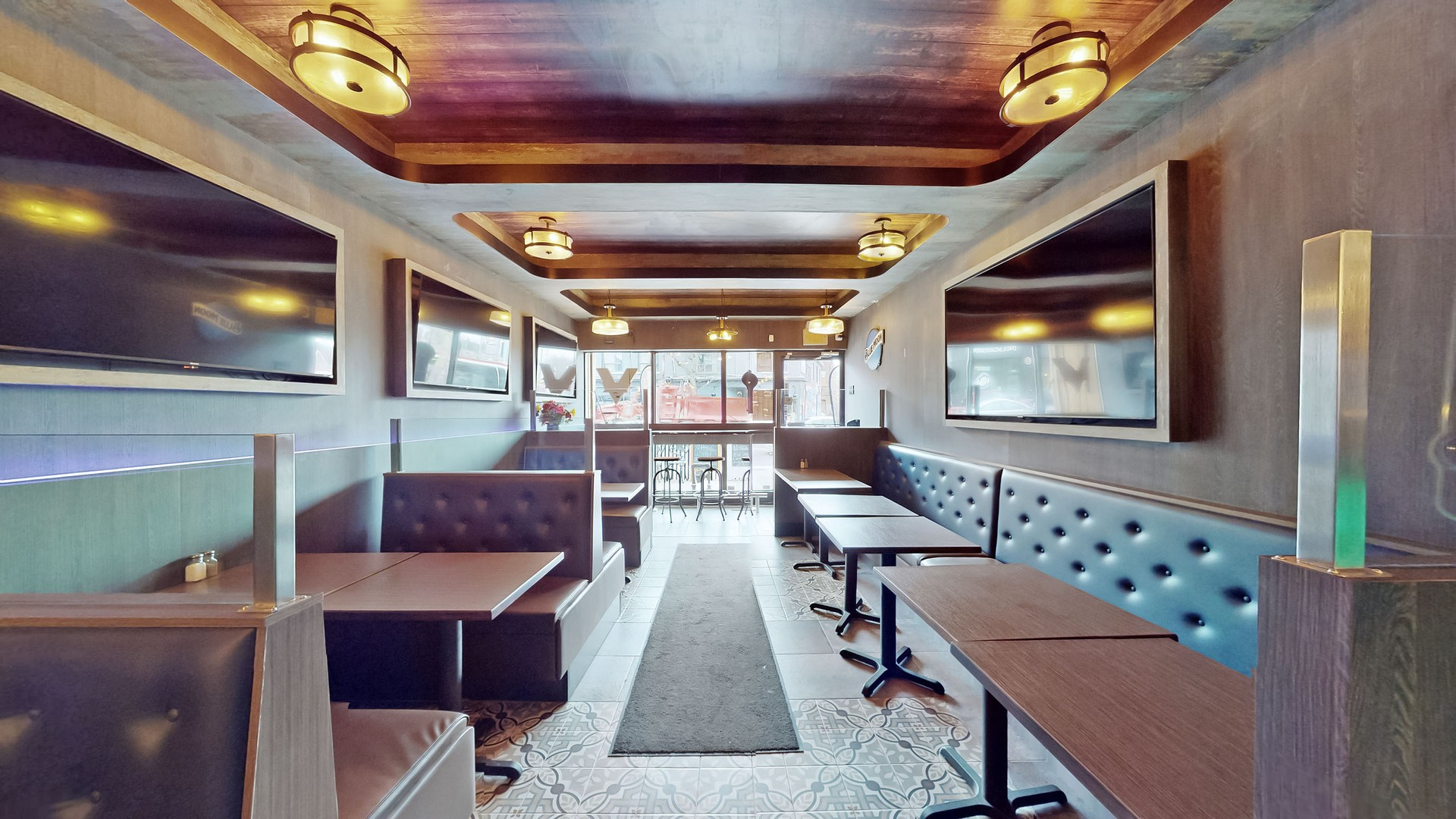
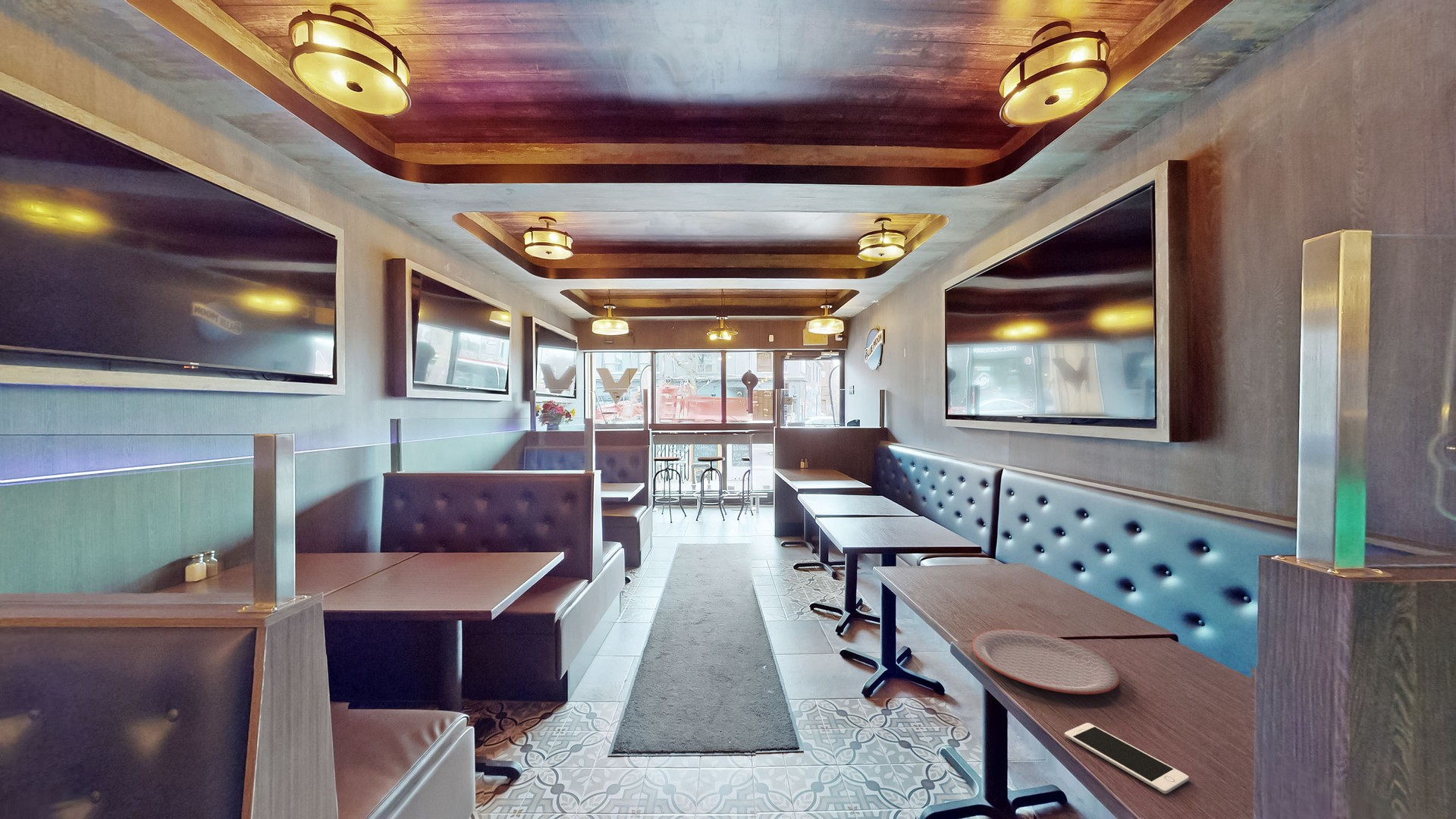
+ cell phone [1064,722,1190,795]
+ plate [971,629,1120,695]
